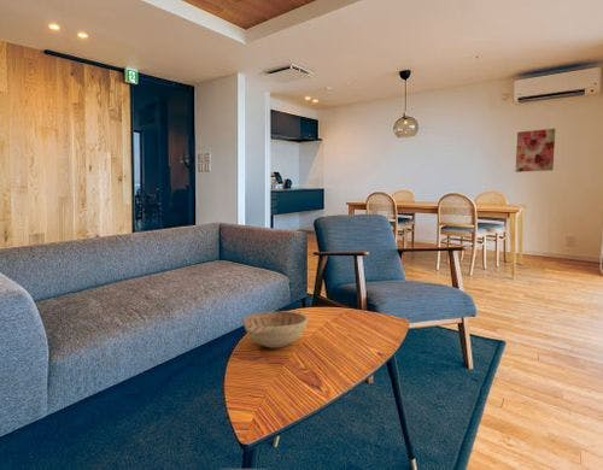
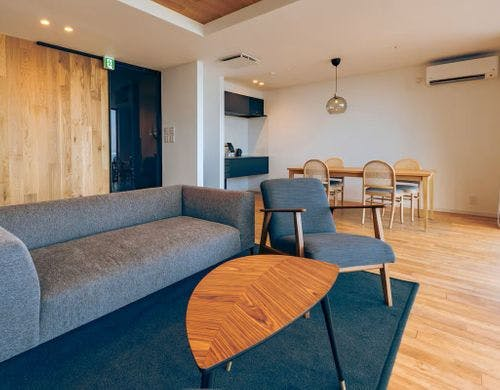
- wall art [515,128,556,174]
- decorative bowl [242,310,309,349]
